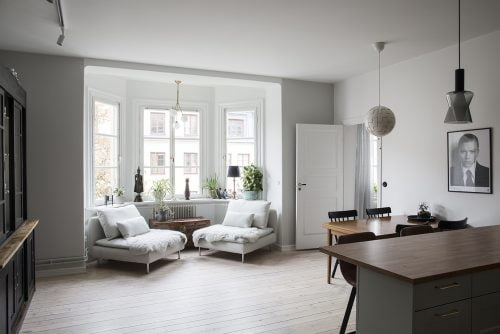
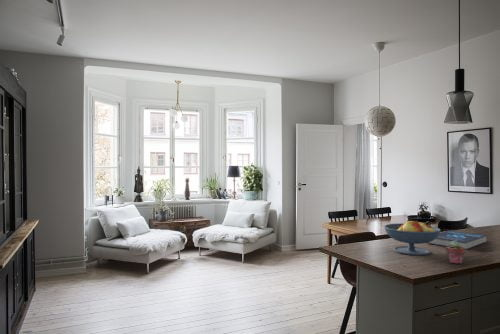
+ potted succulent [445,241,466,265]
+ book [427,229,488,251]
+ fruit bowl [383,220,442,256]
